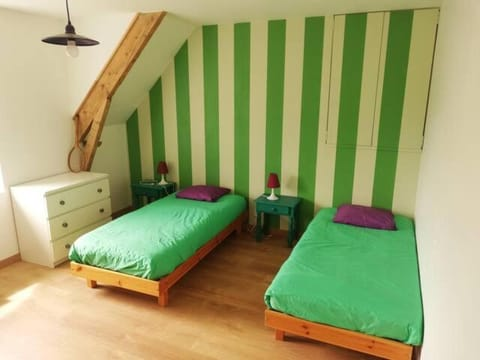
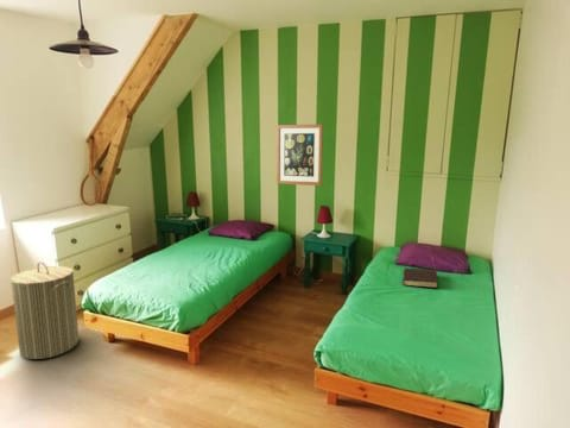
+ book [401,268,439,289]
+ laundry hamper [10,260,80,360]
+ wall art [276,124,324,187]
